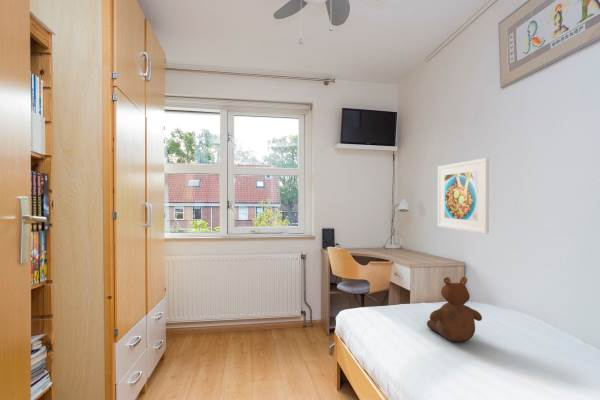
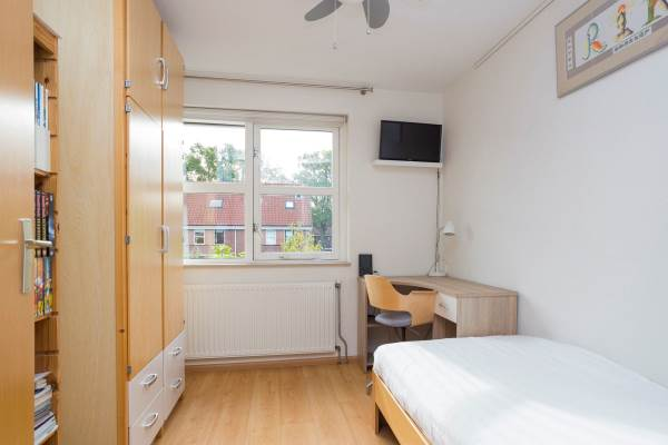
- teddy bear [426,276,483,343]
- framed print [437,157,490,235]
